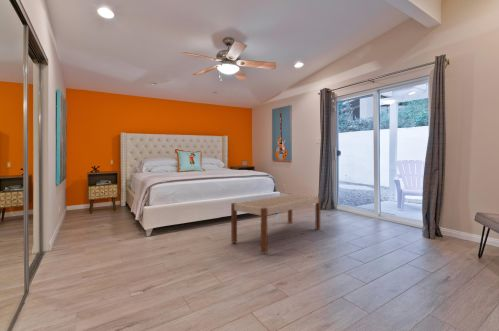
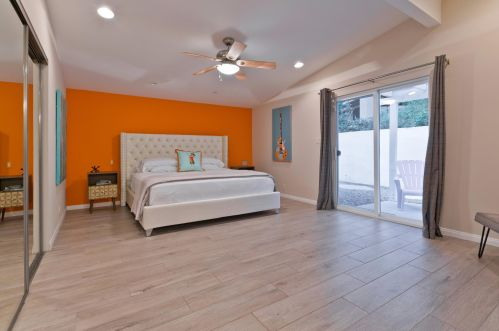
- bench [230,193,321,254]
